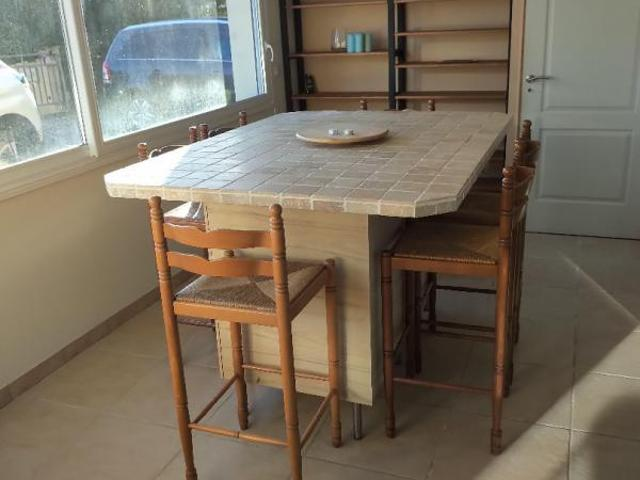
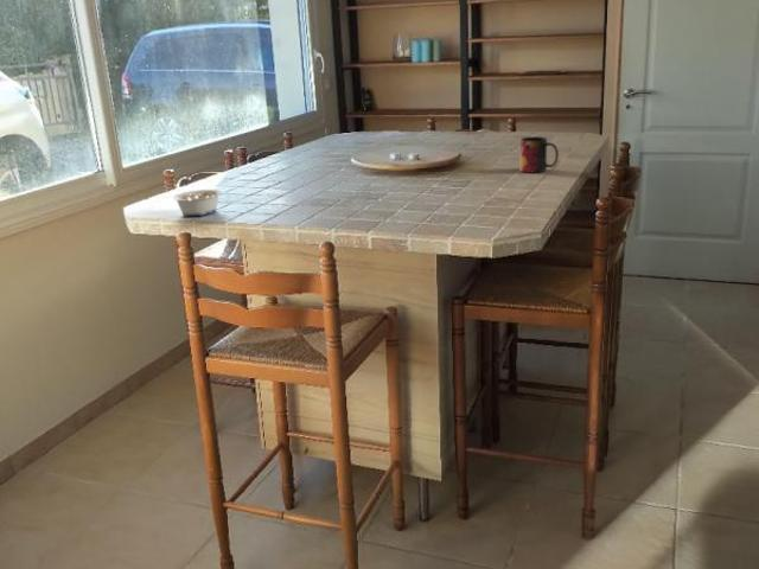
+ legume [161,188,223,217]
+ mug [518,135,560,174]
